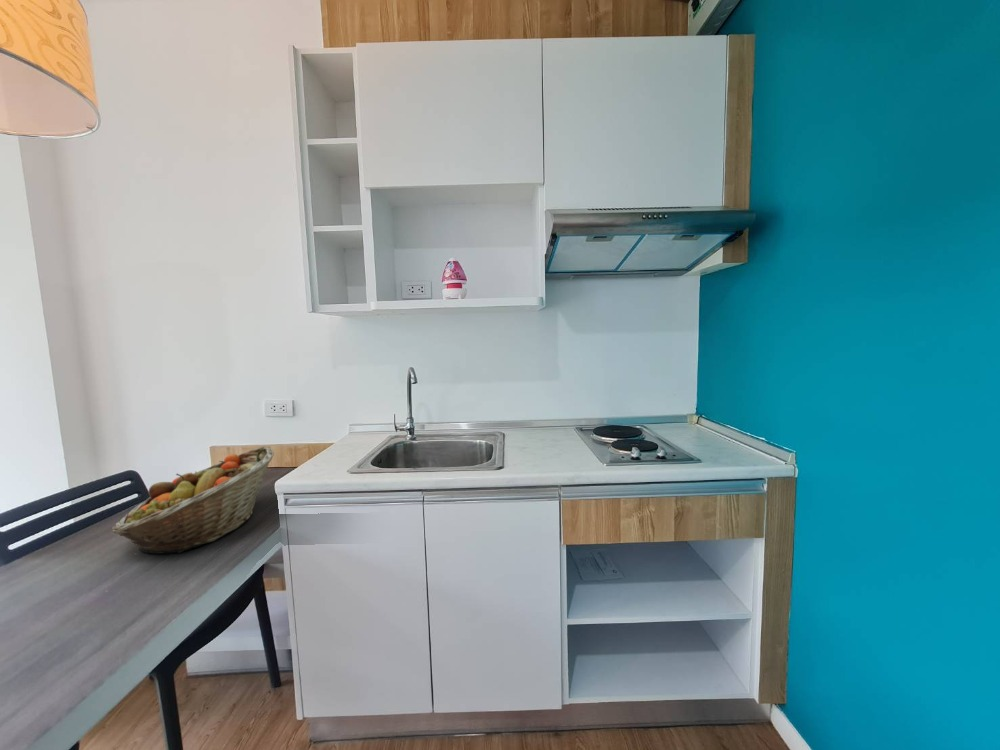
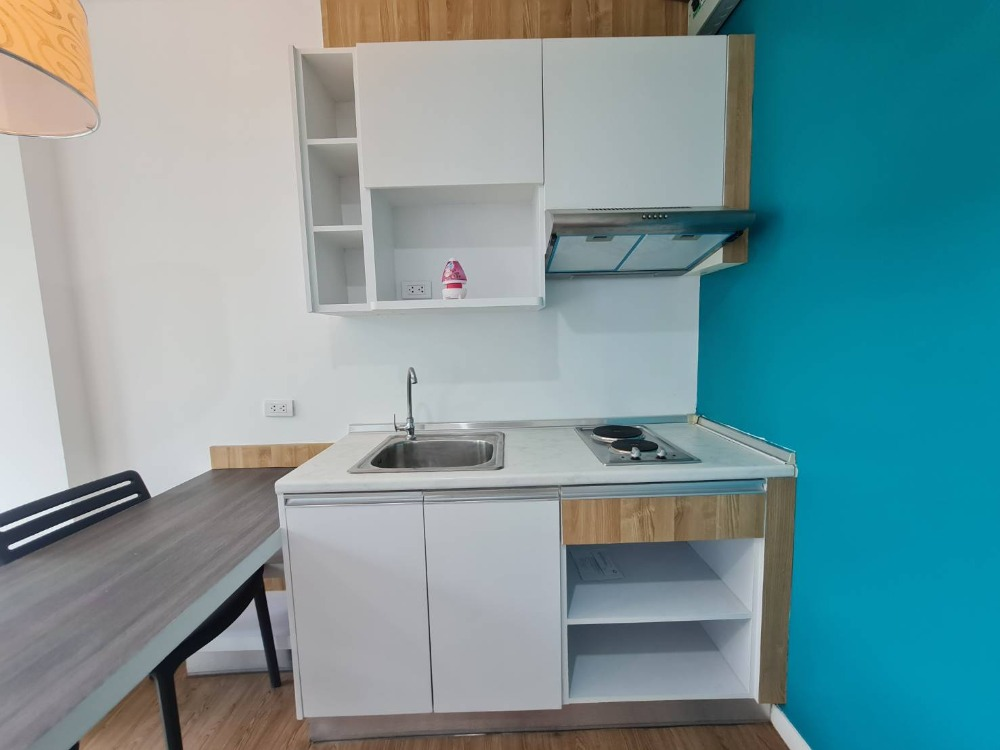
- fruit basket [111,446,275,555]
